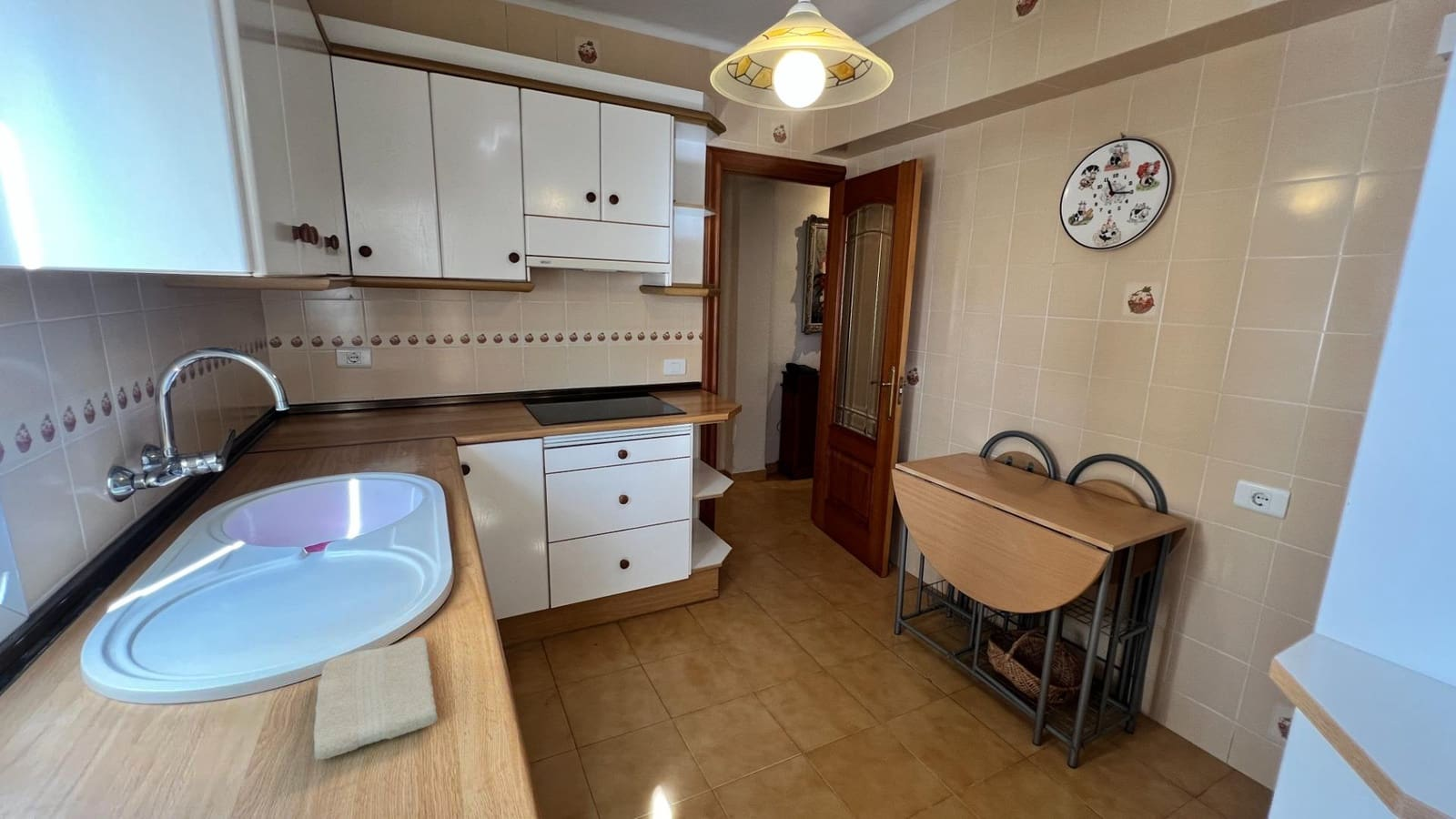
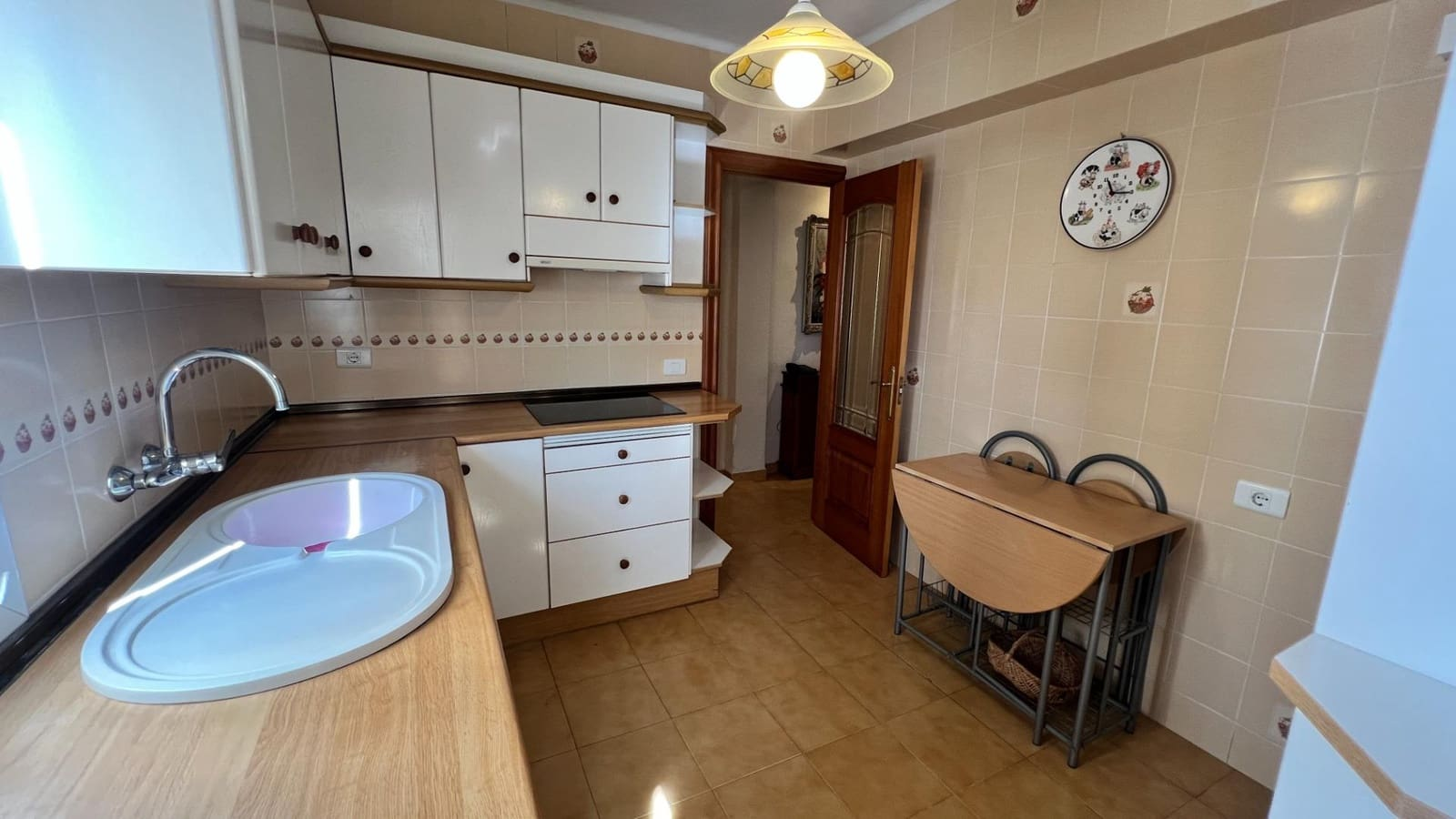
- washcloth [313,636,439,761]
